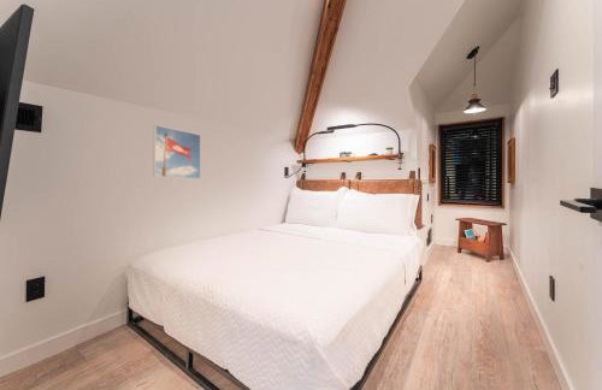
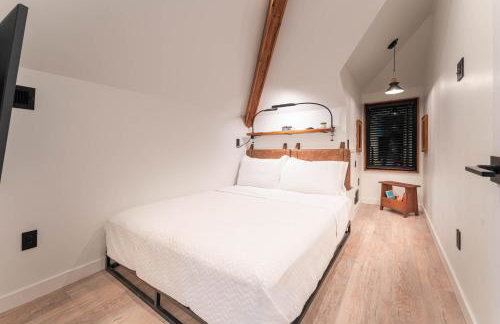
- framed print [152,124,202,181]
